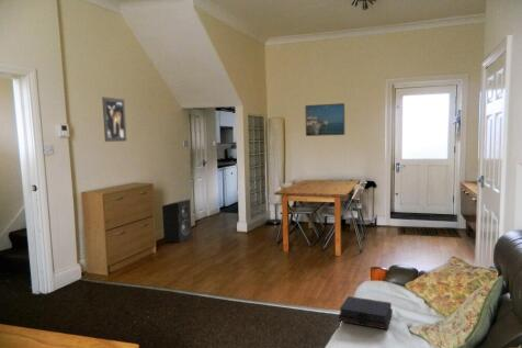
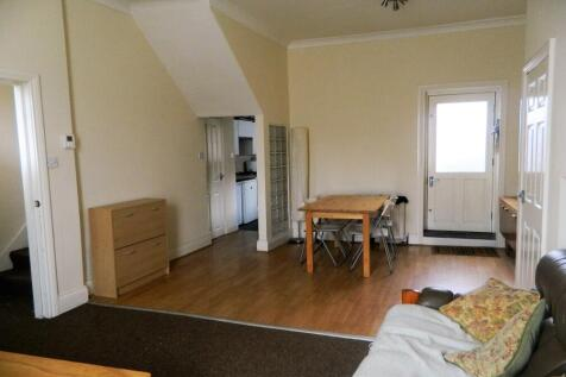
- speaker [161,199,193,244]
- wall art [101,96,127,143]
- book [337,295,394,330]
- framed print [304,102,345,137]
